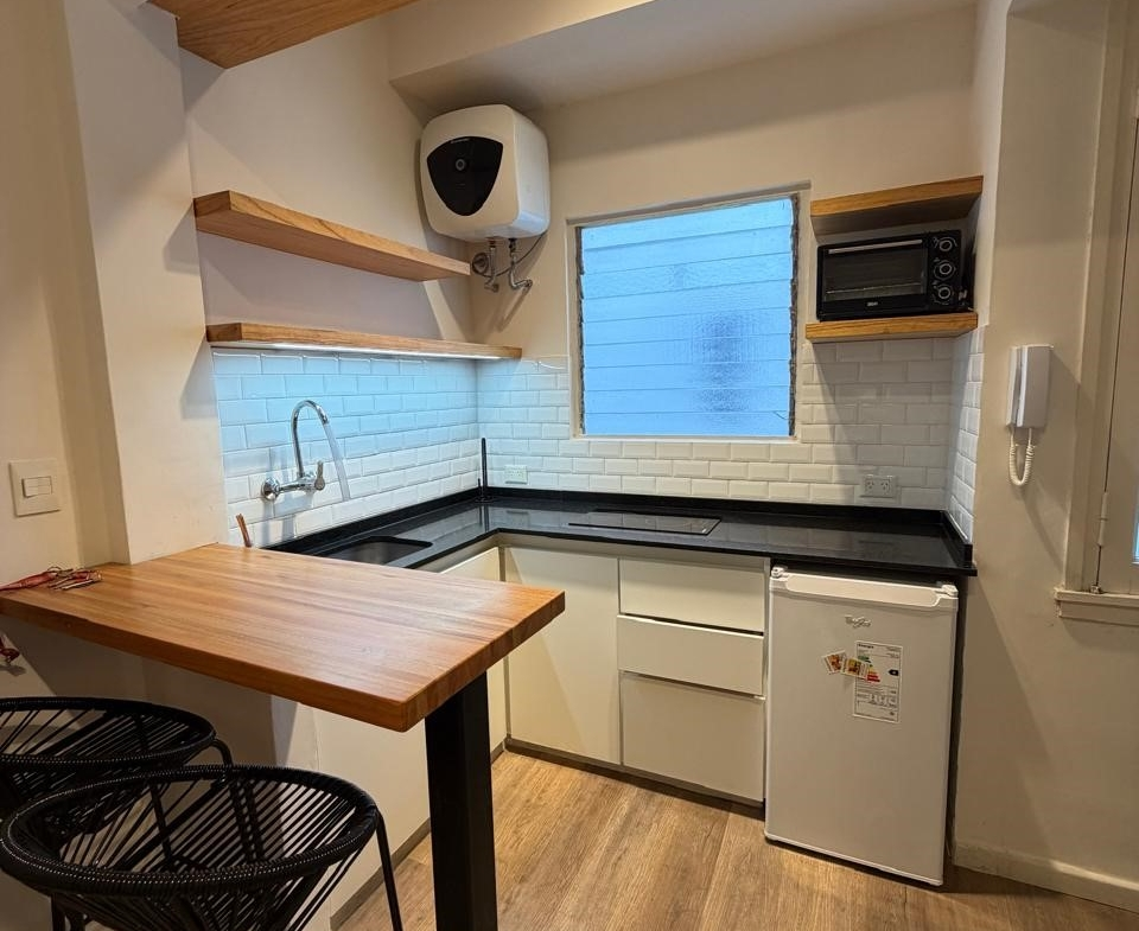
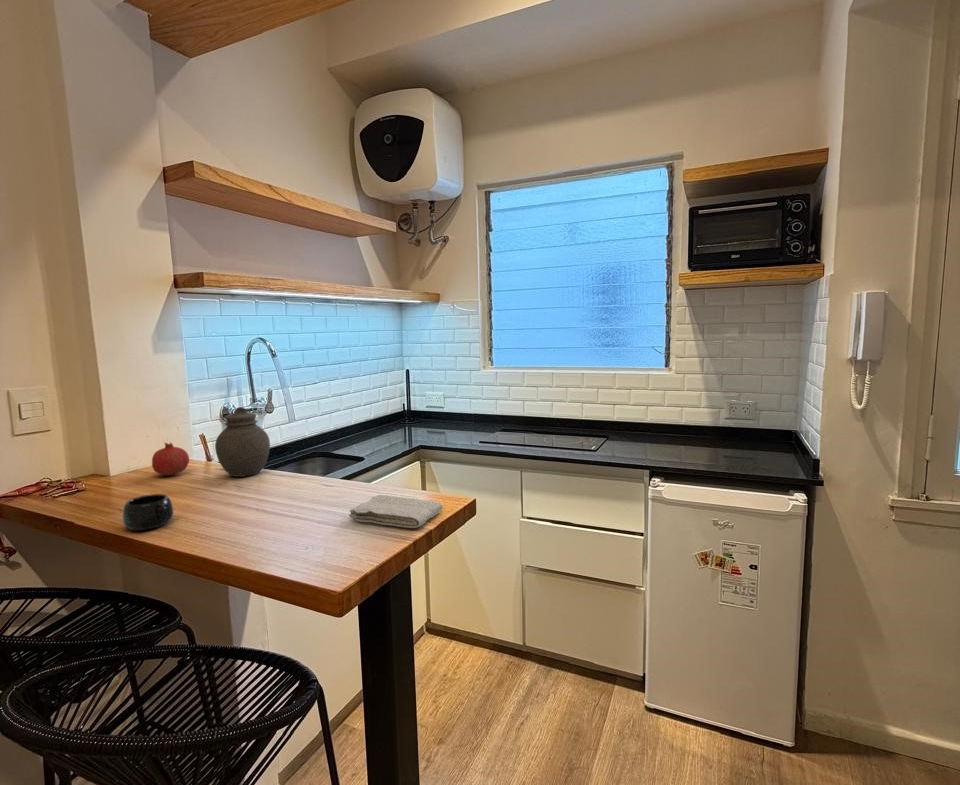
+ fruit [151,441,190,477]
+ mug [121,493,175,531]
+ washcloth [348,494,444,529]
+ jar [214,406,271,478]
